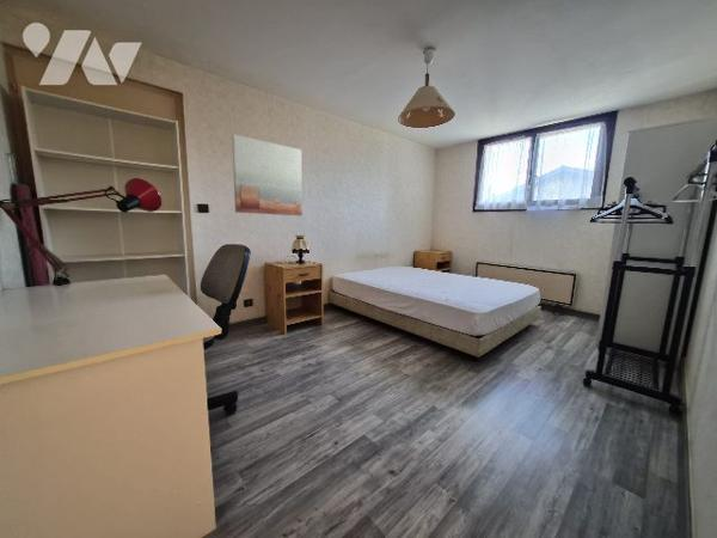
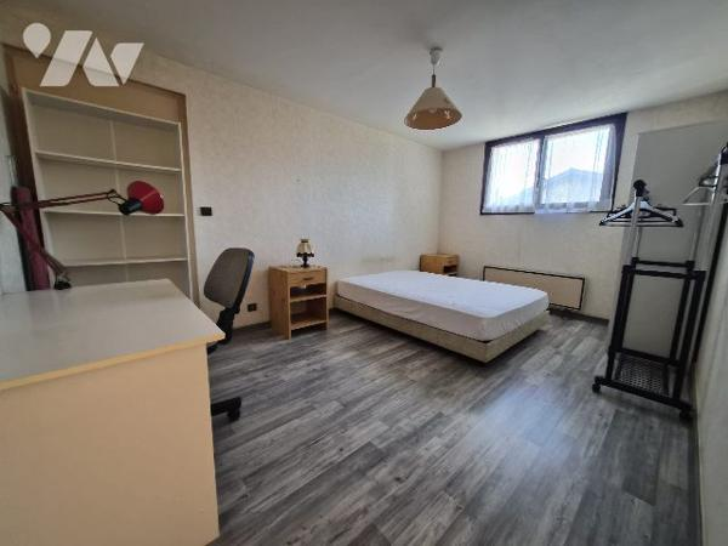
- wall art [231,133,304,216]
